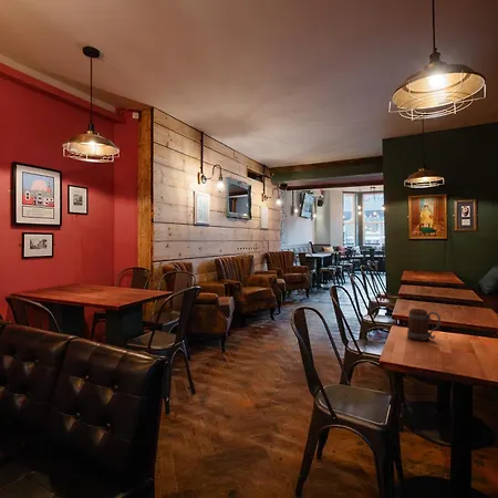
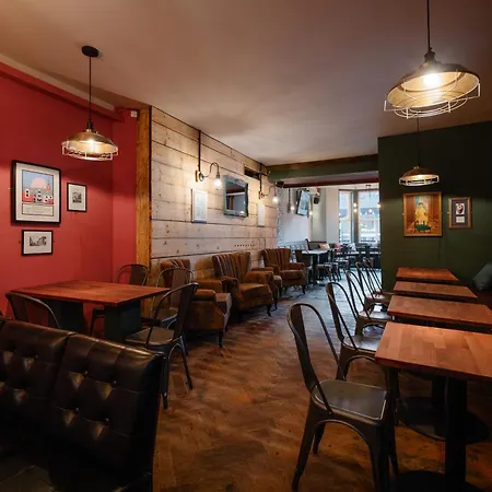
- beer mug [406,308,442,342]
